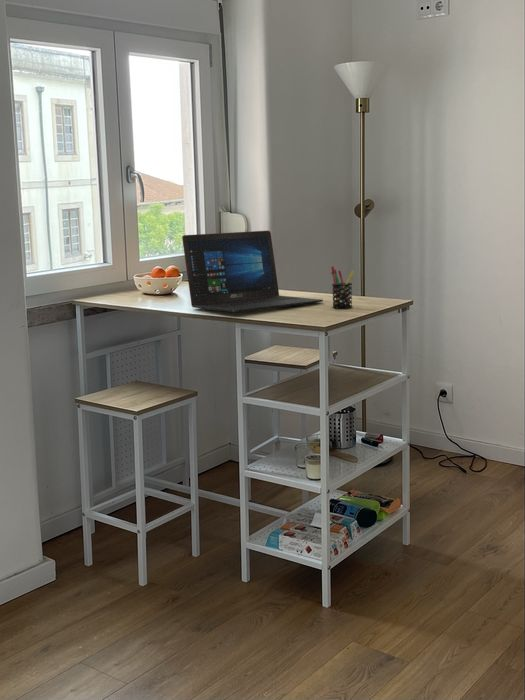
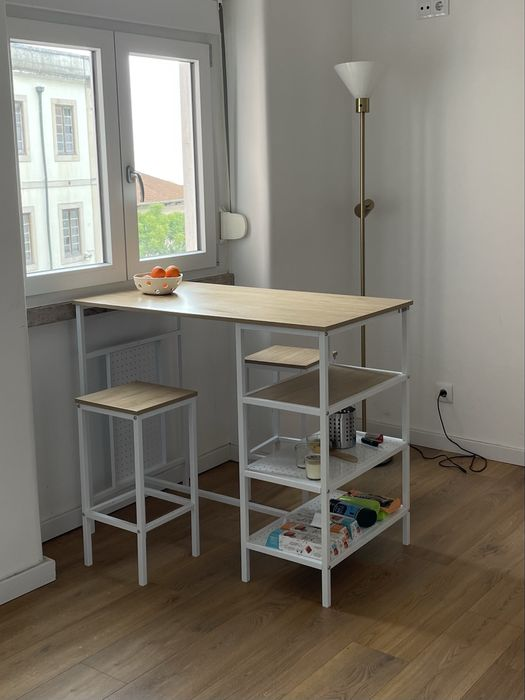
- pen holder [330,265,355,309]
- laptop [181,230,324,313]
